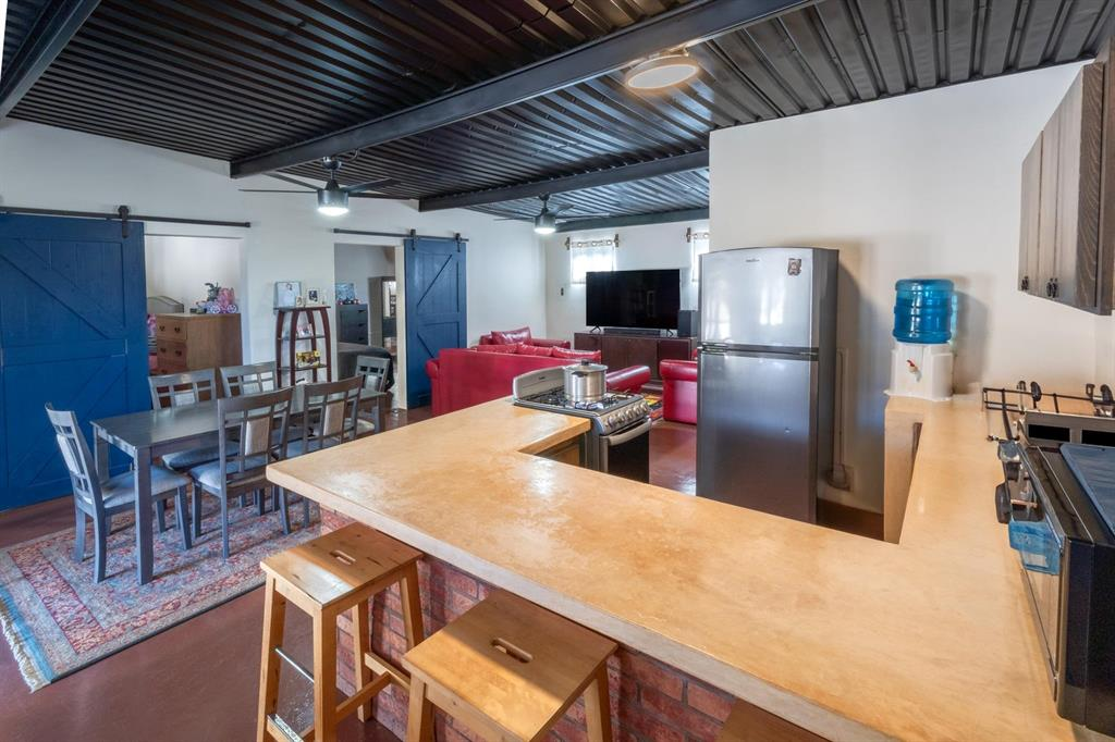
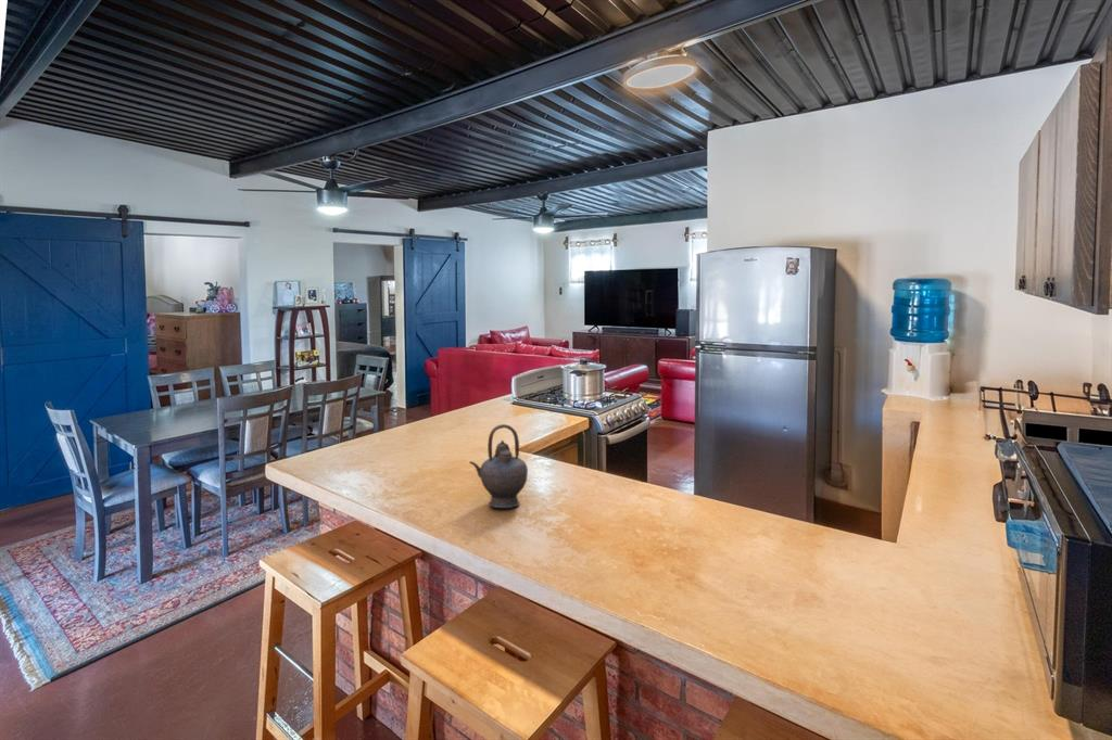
+ teapot [468,423,529,509]
